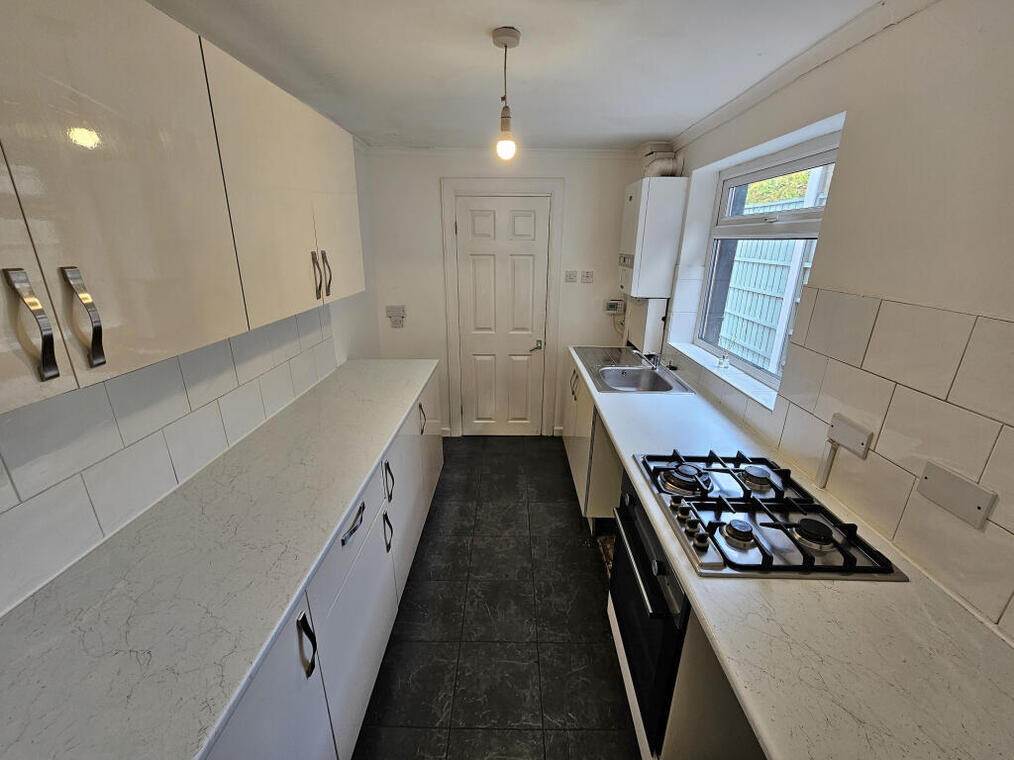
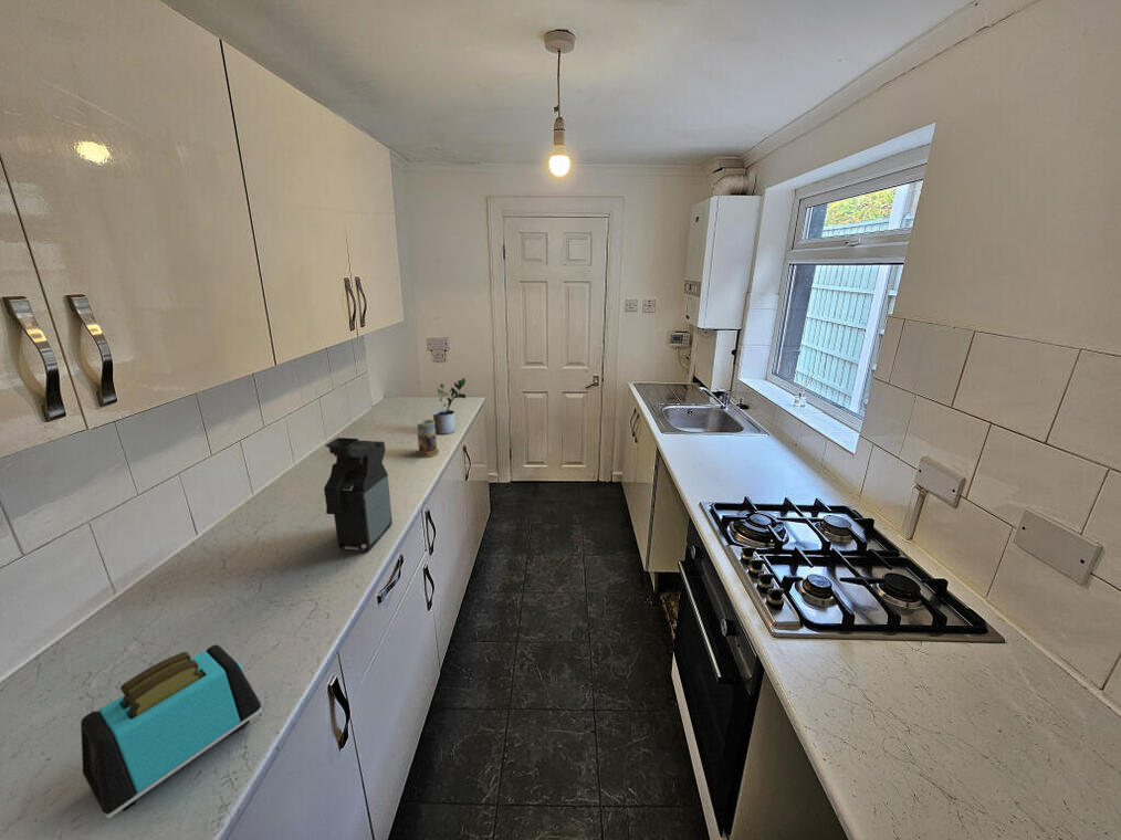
+ toaster [80,644,262,819]
+ mug [416,419,440,459]
+ potted plant [432,377,469,435]
+ coffee maker [323,437,394,552]
